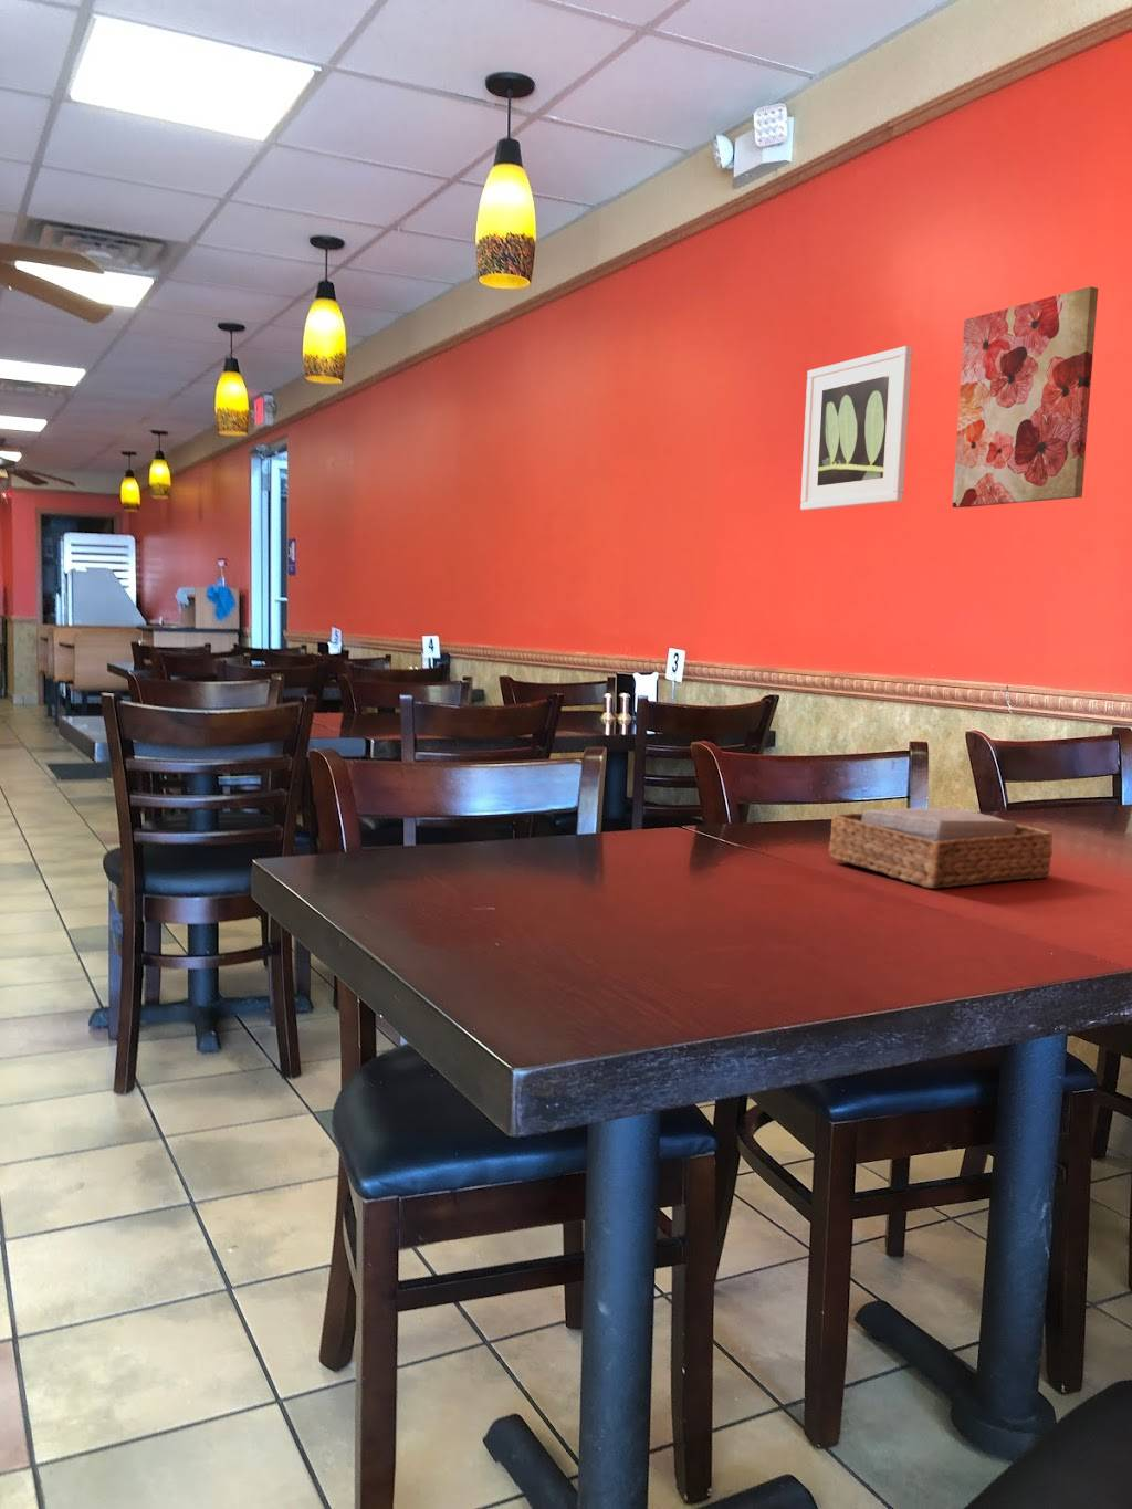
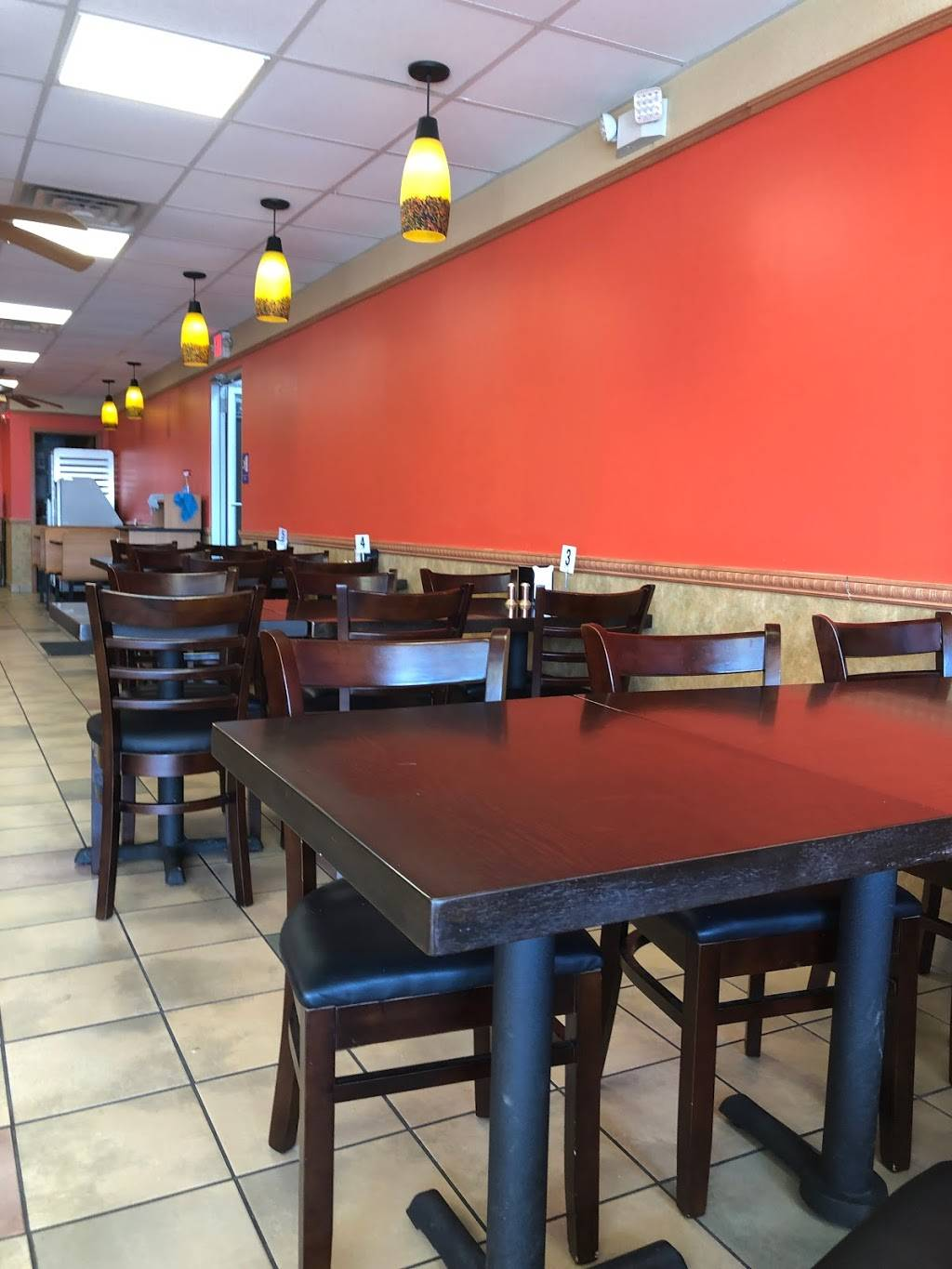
- wall art [951,285,1099,509]
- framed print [799,345,913,511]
- napkin holder [828,807,1054,889]
